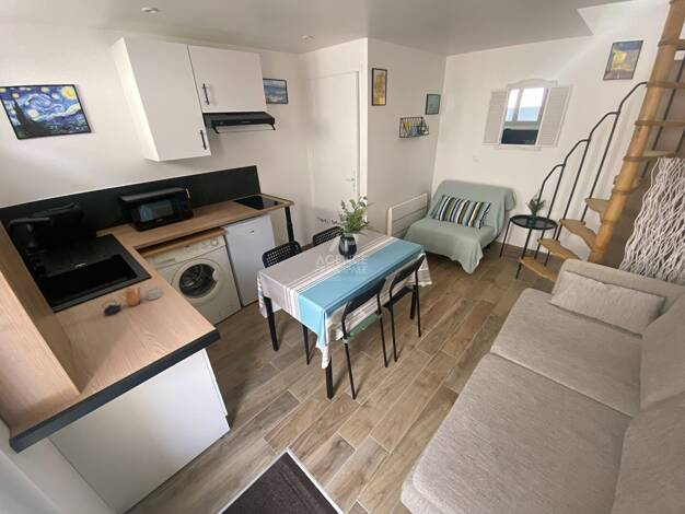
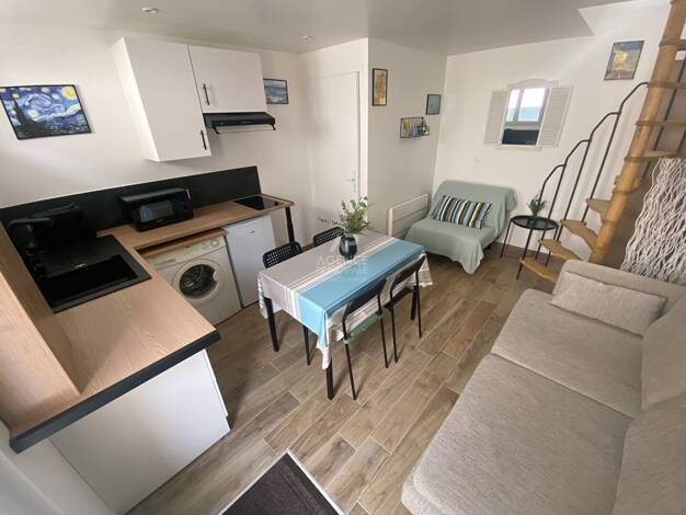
- teapot [101,283,163,315]
